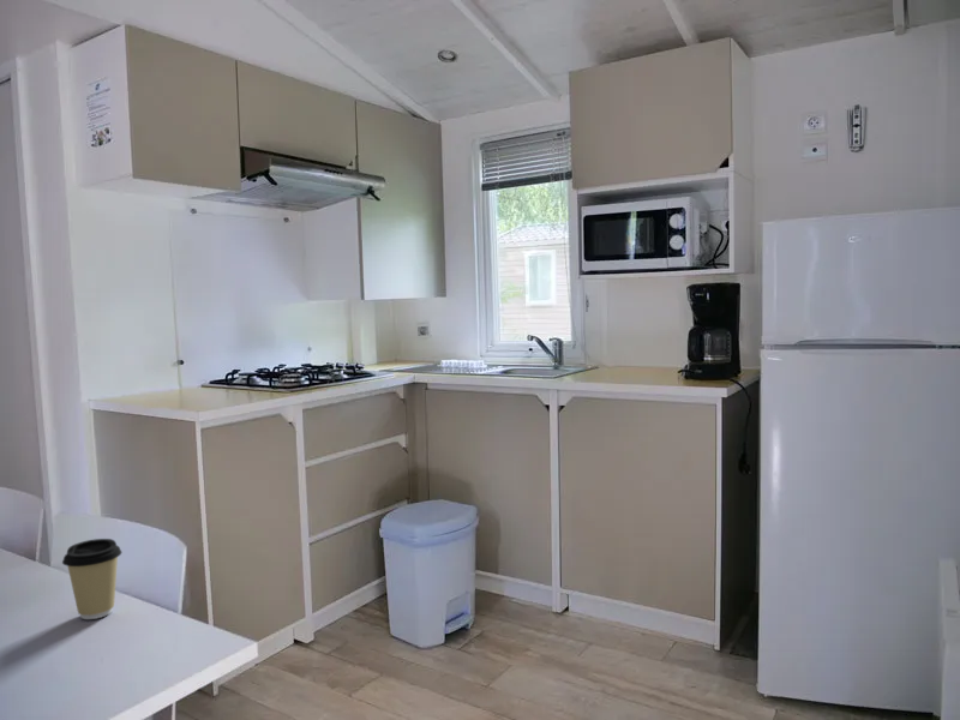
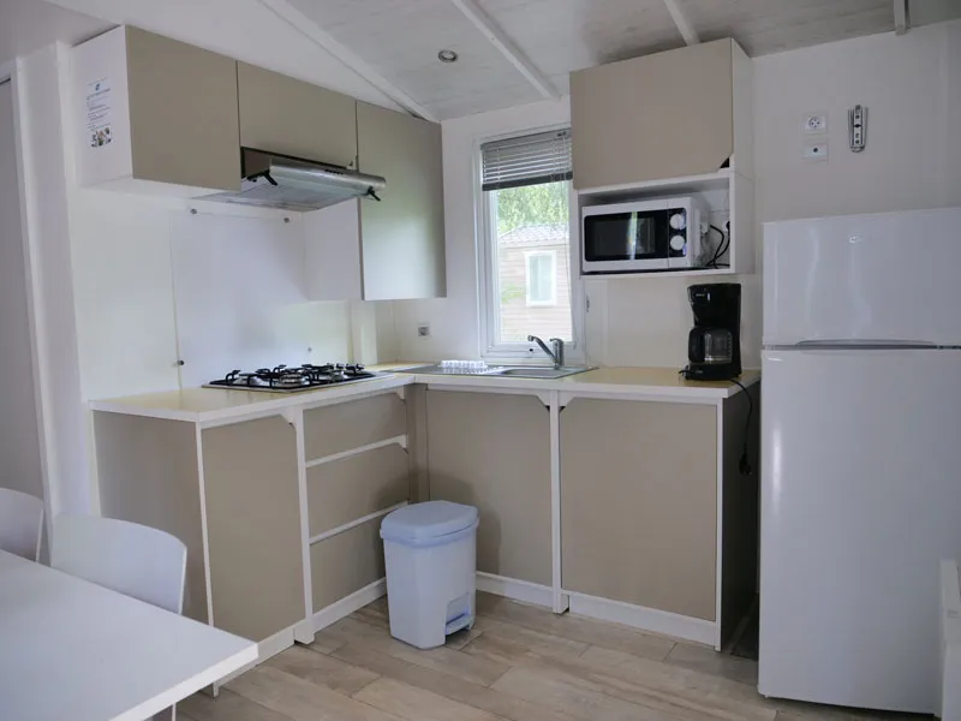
- coffee cup [61,538,122,620]
